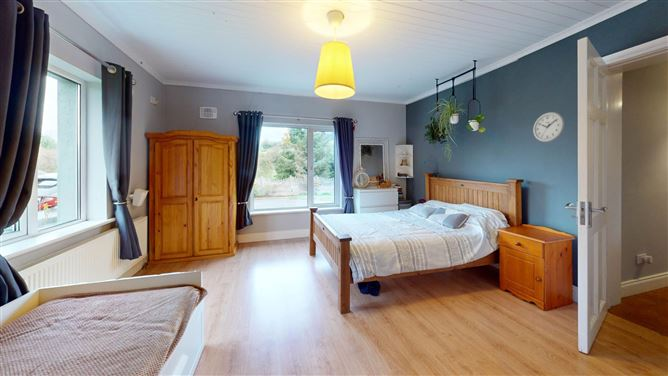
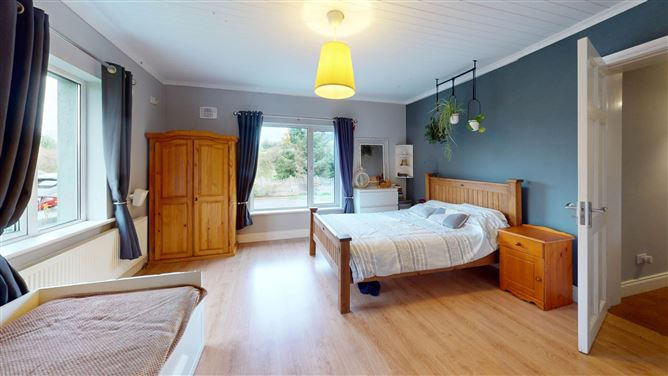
- wall clock [532,111,565,143]
